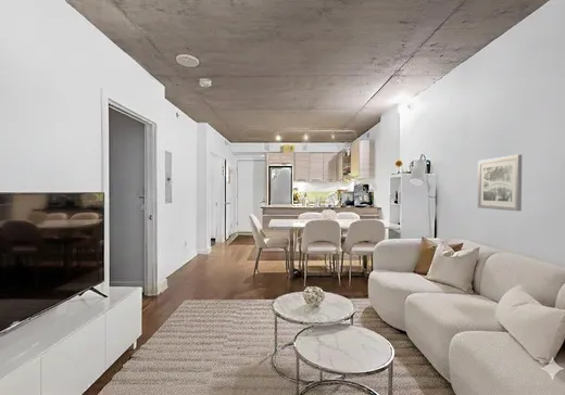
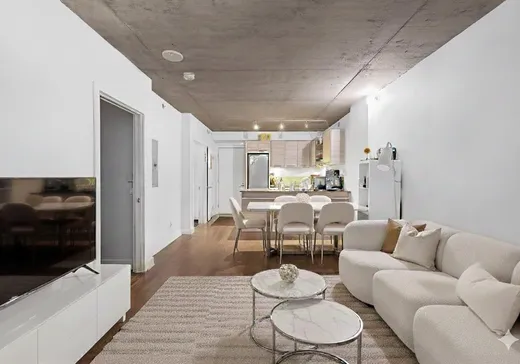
- wall art [477,154,523,212]
